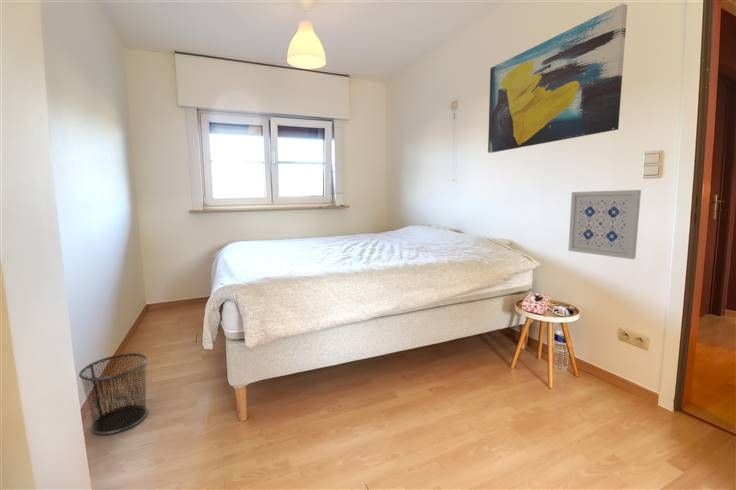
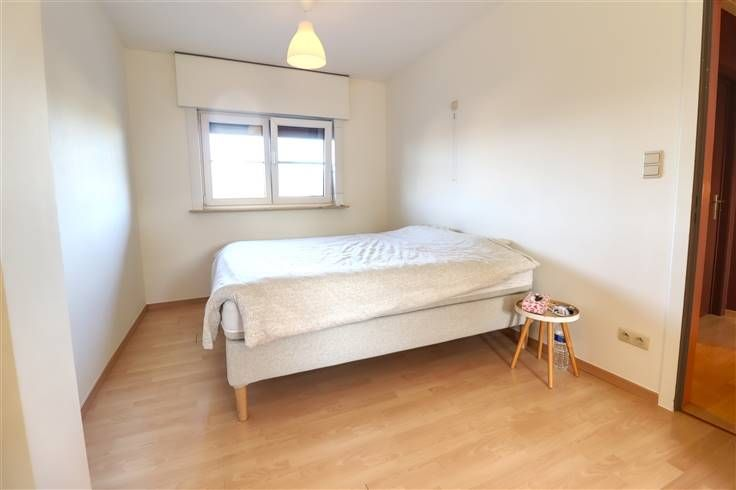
- waste bin [78,352,149,436]
- wall art [487,3,628,154]
- wall art [567,189,642,260]
